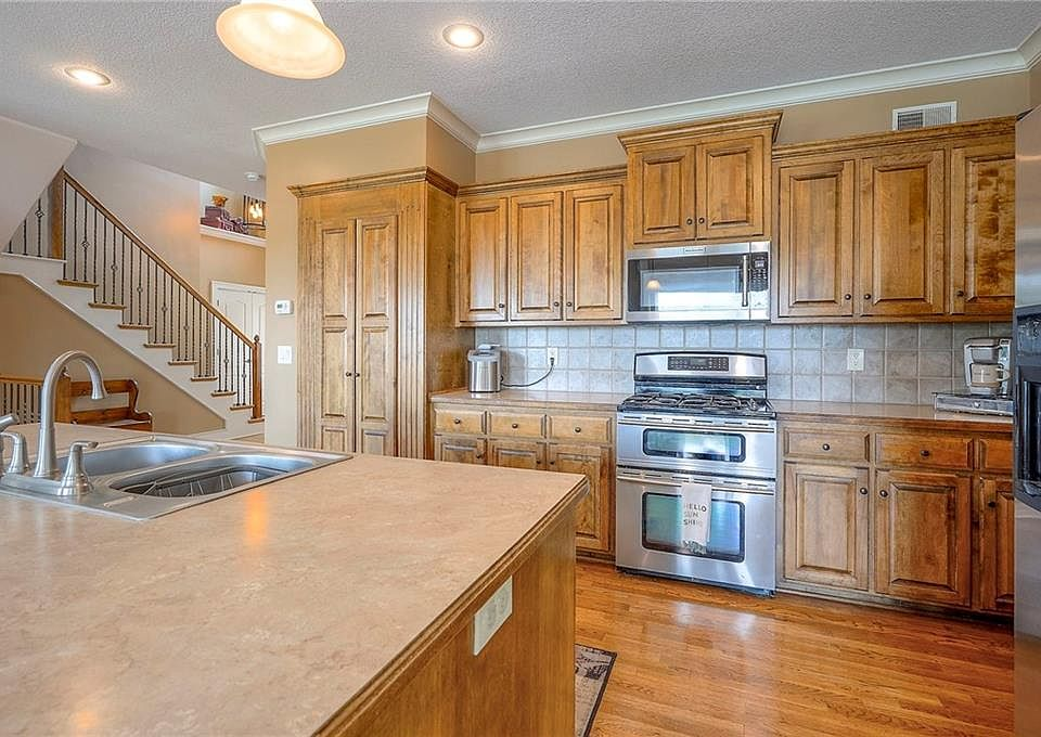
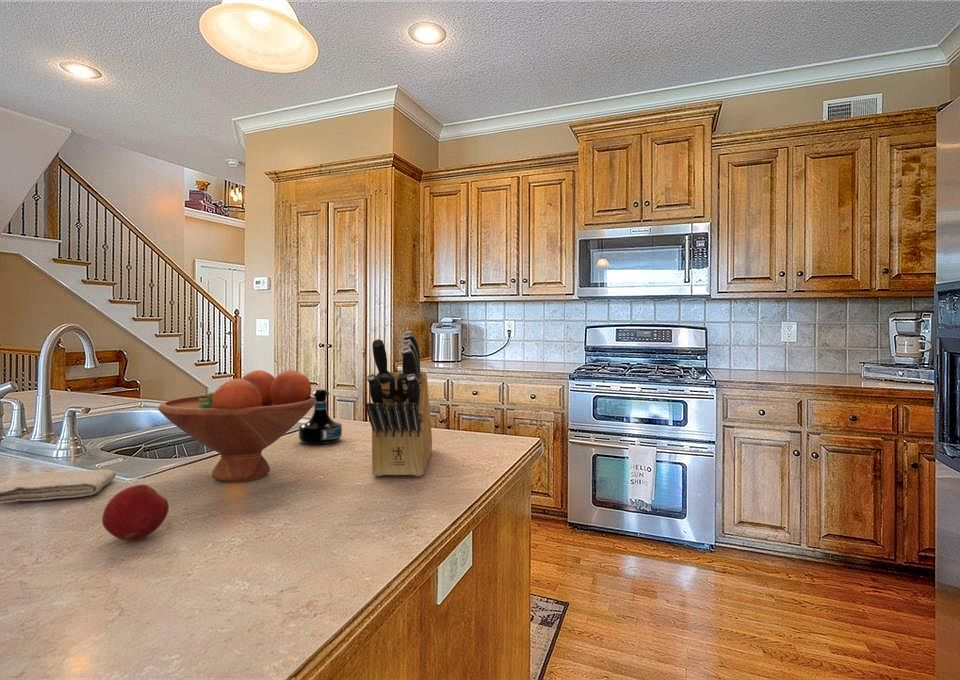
+ fruit bowl [157,369,316,483]
+ washcloth [0,469,117,504]
+ tequila bottle [298,388,343,445]
+ knife block [365,330,433,477]
+ apple [101,484,170,542]
